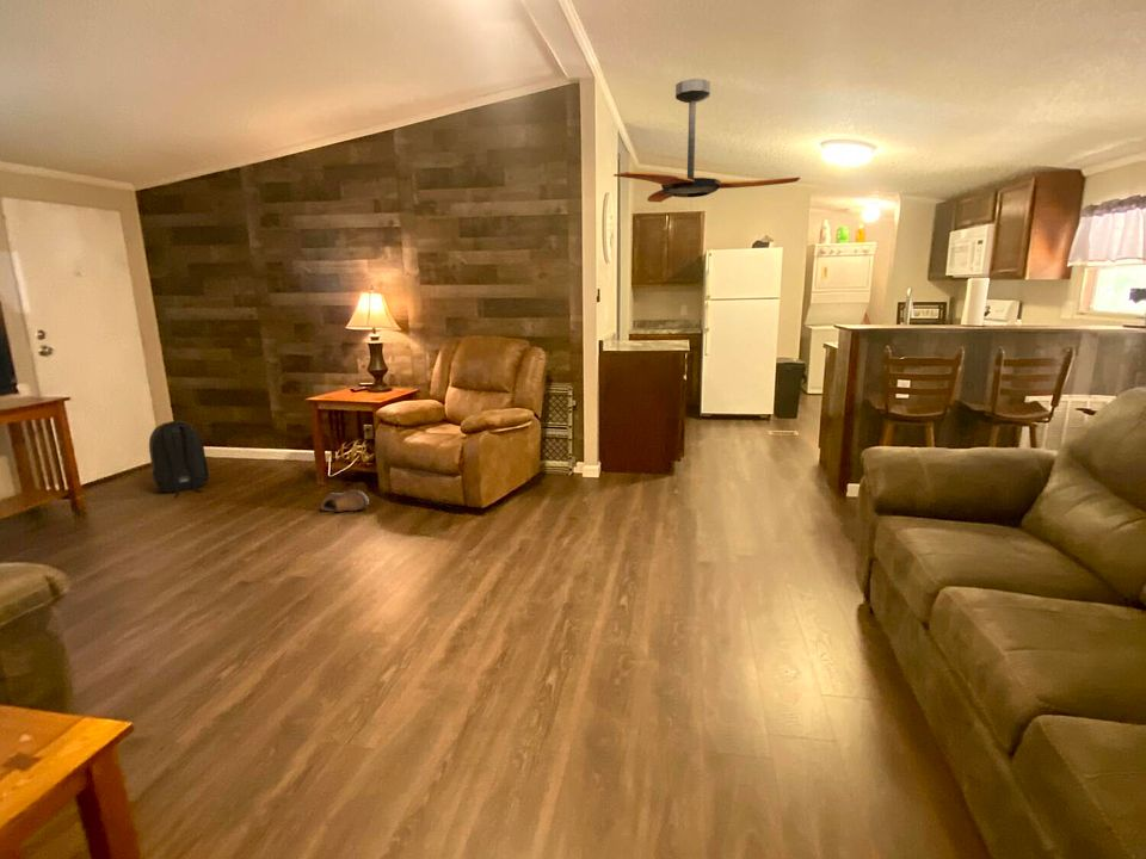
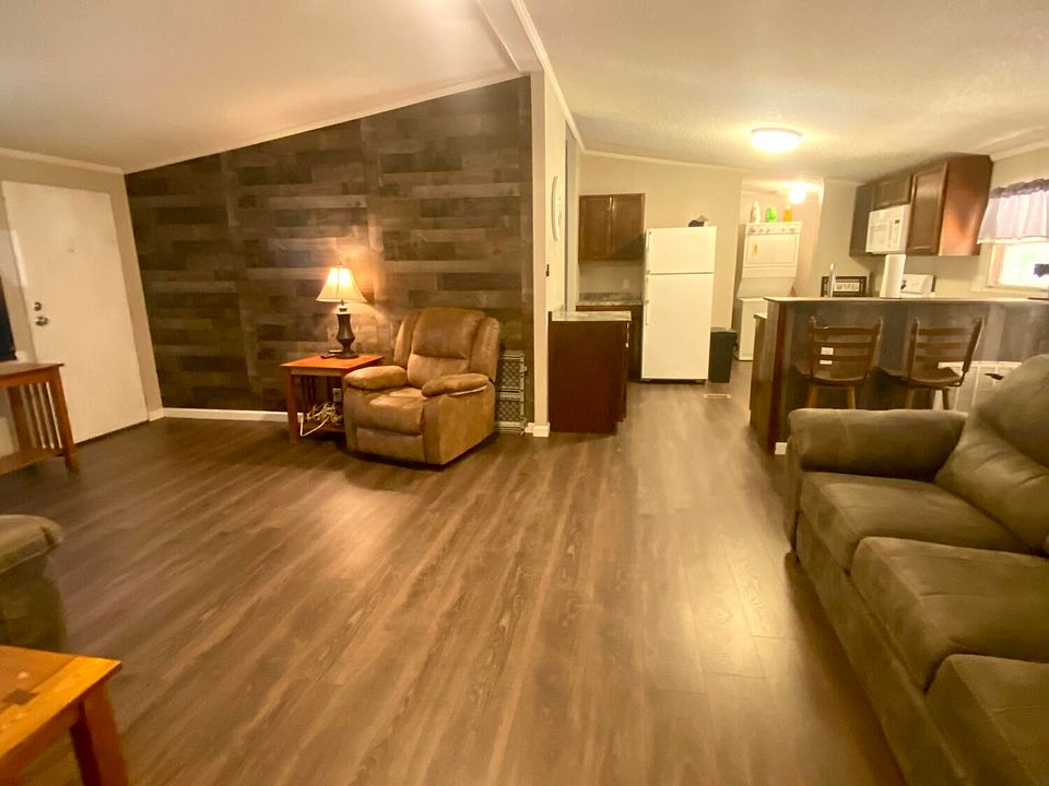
- ceiling fan [612,78,801,203]
- backpack [148,420,210,499]
- shoe [320,489,370,513]
